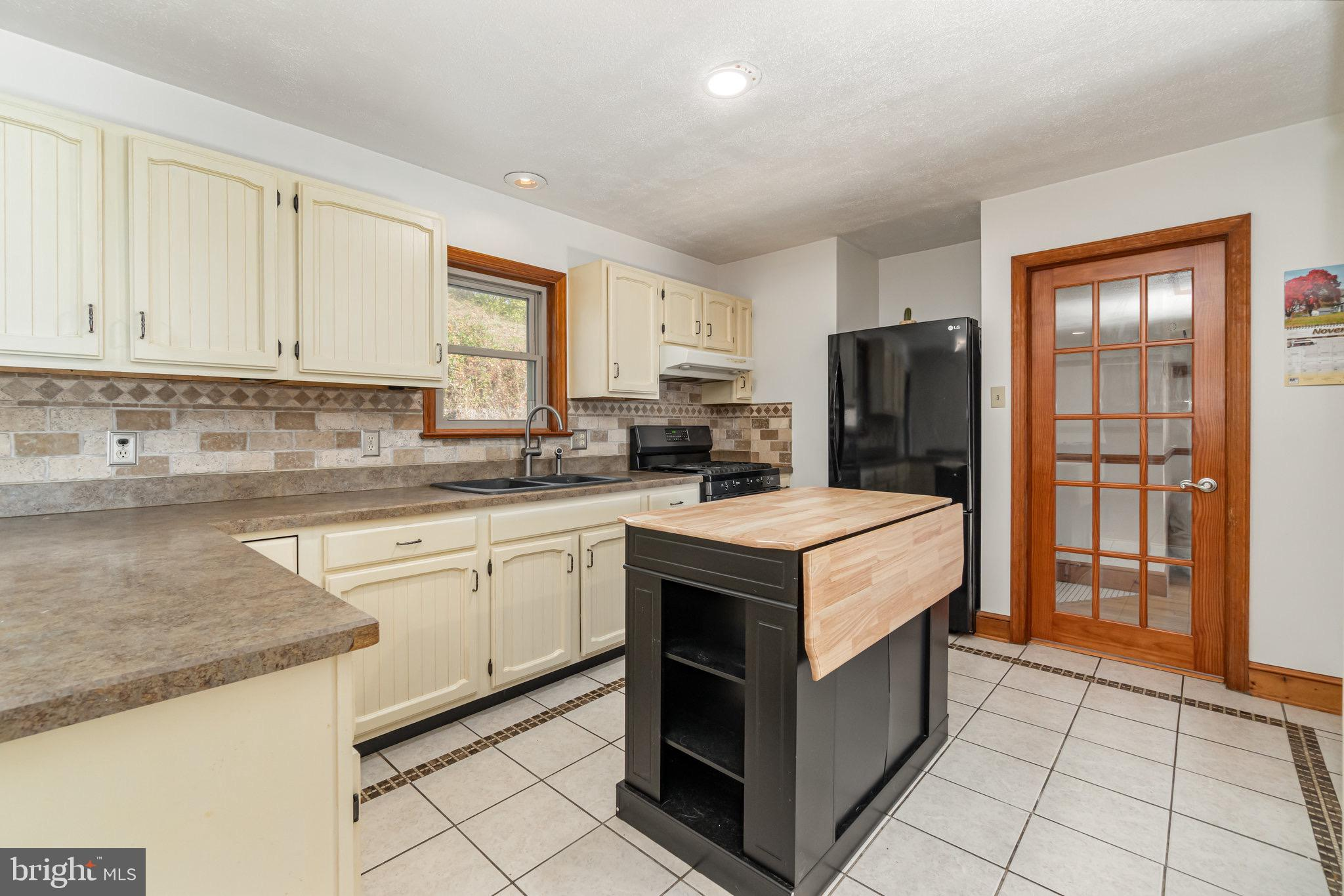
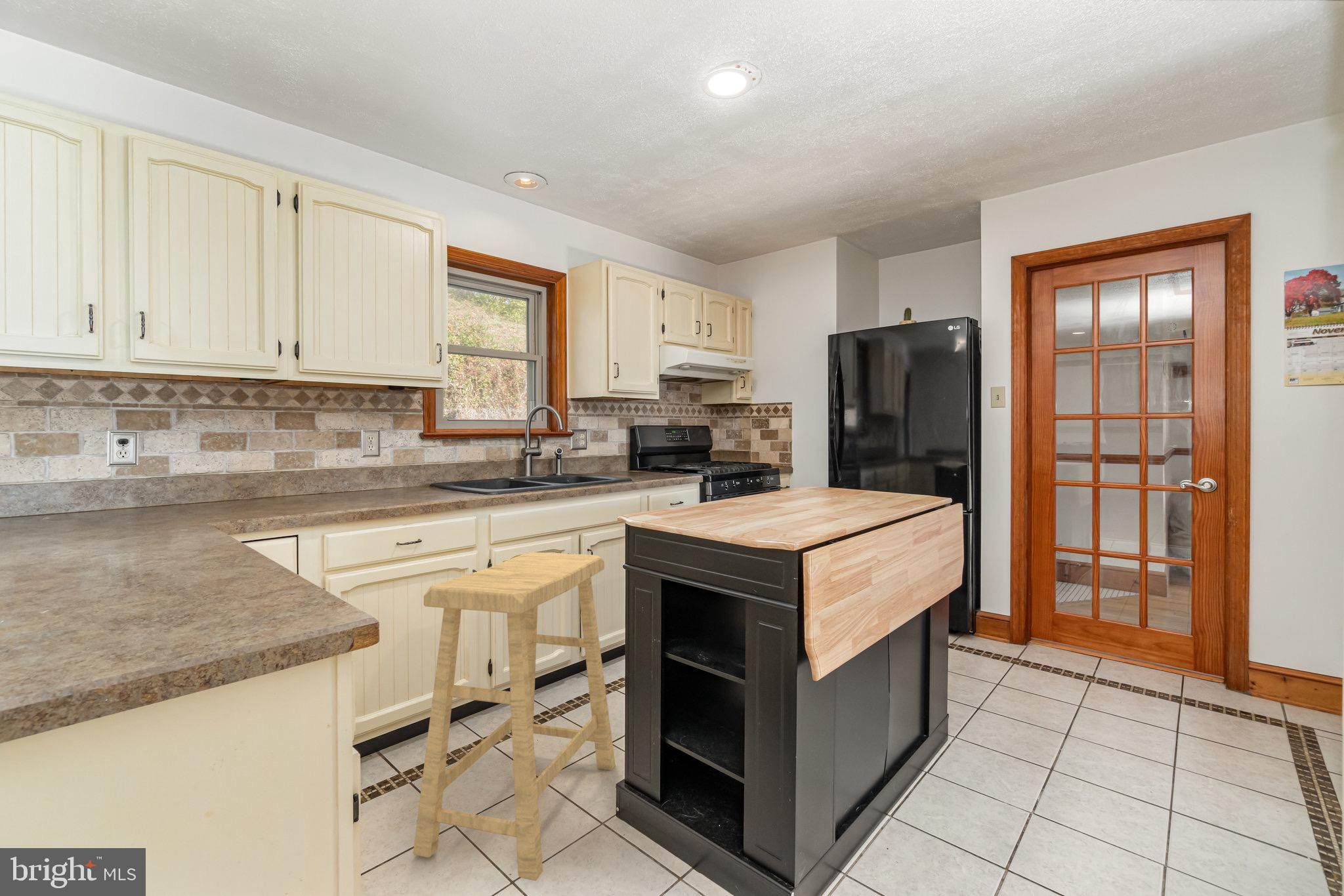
+ stool [413,552,616,882]
